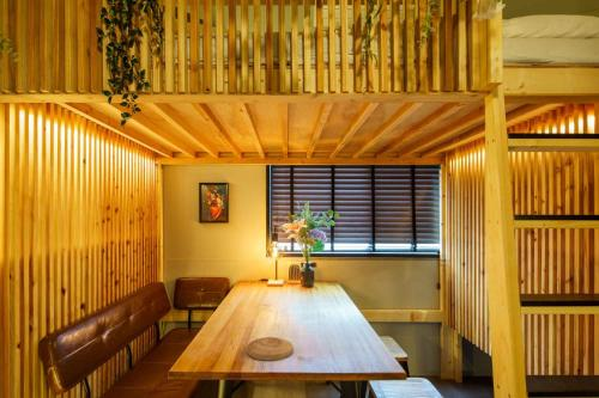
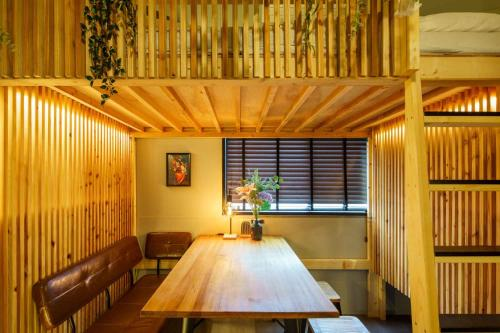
- plate [246,336,295,362]
